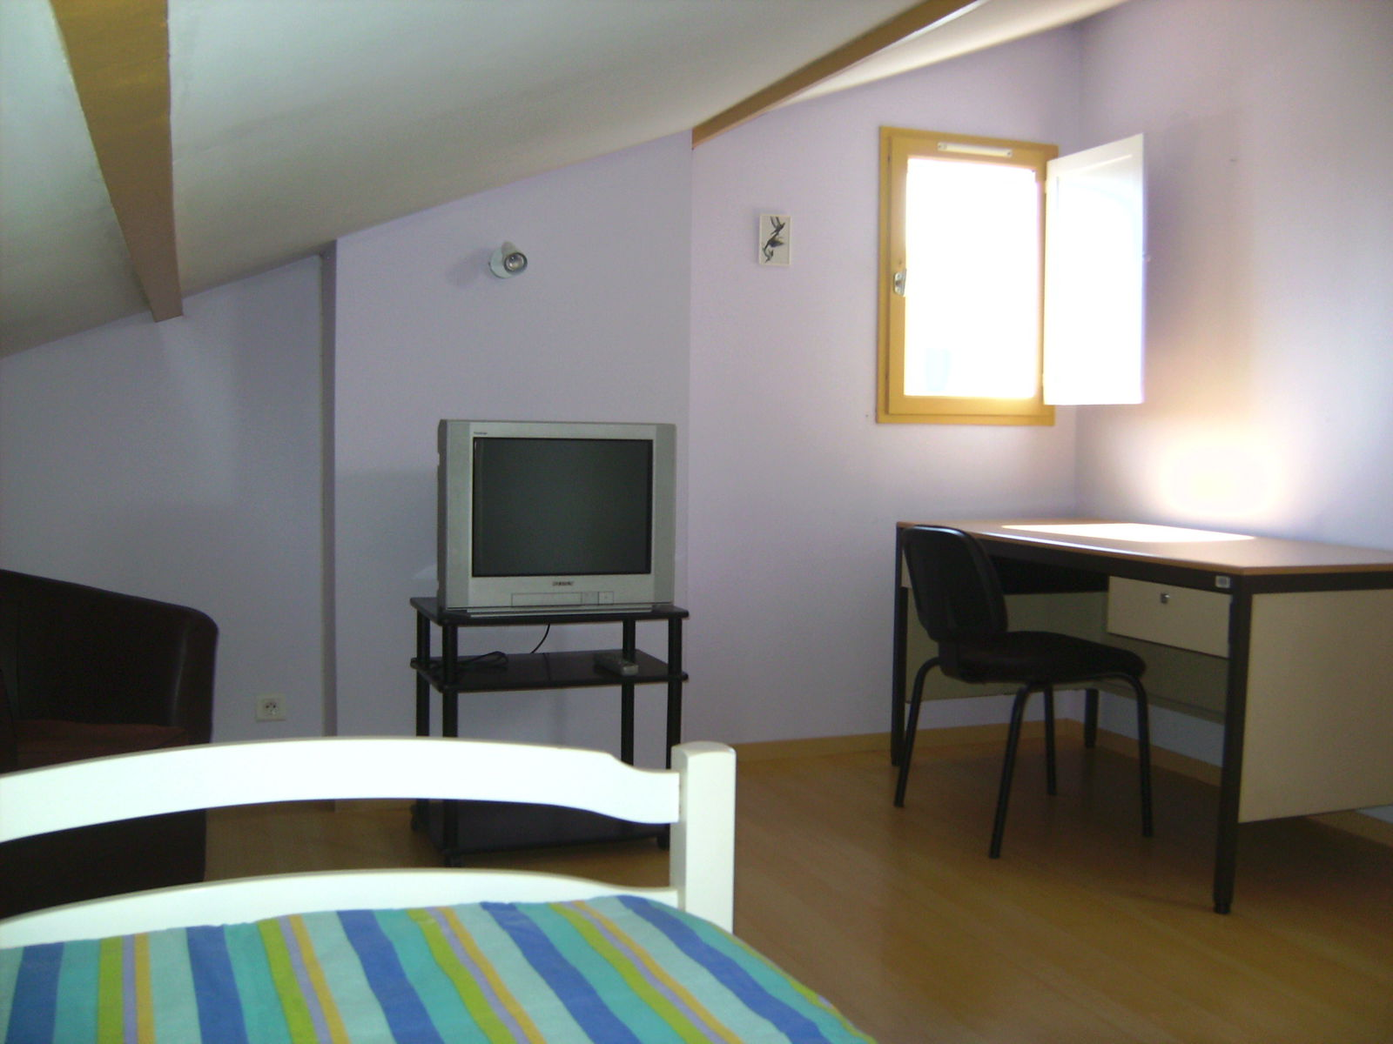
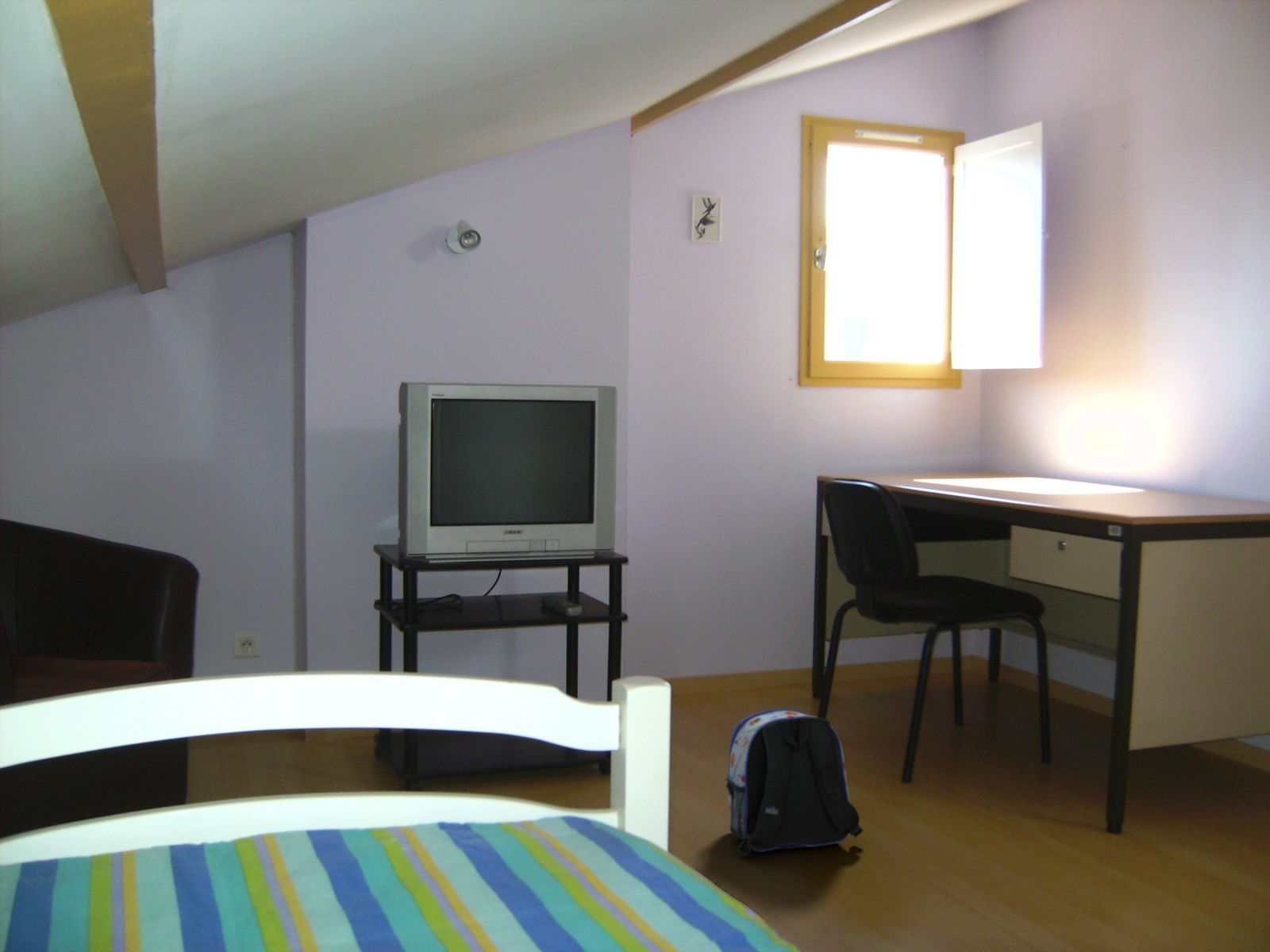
+ backpack [724,708,864,856]
